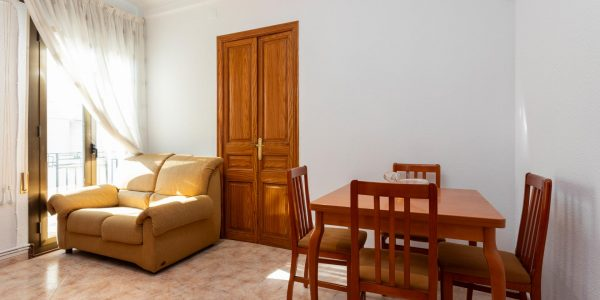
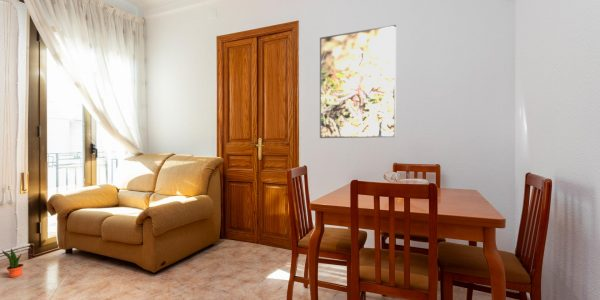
+ potted plant [1,247,25,279]
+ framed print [319,24,397,139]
